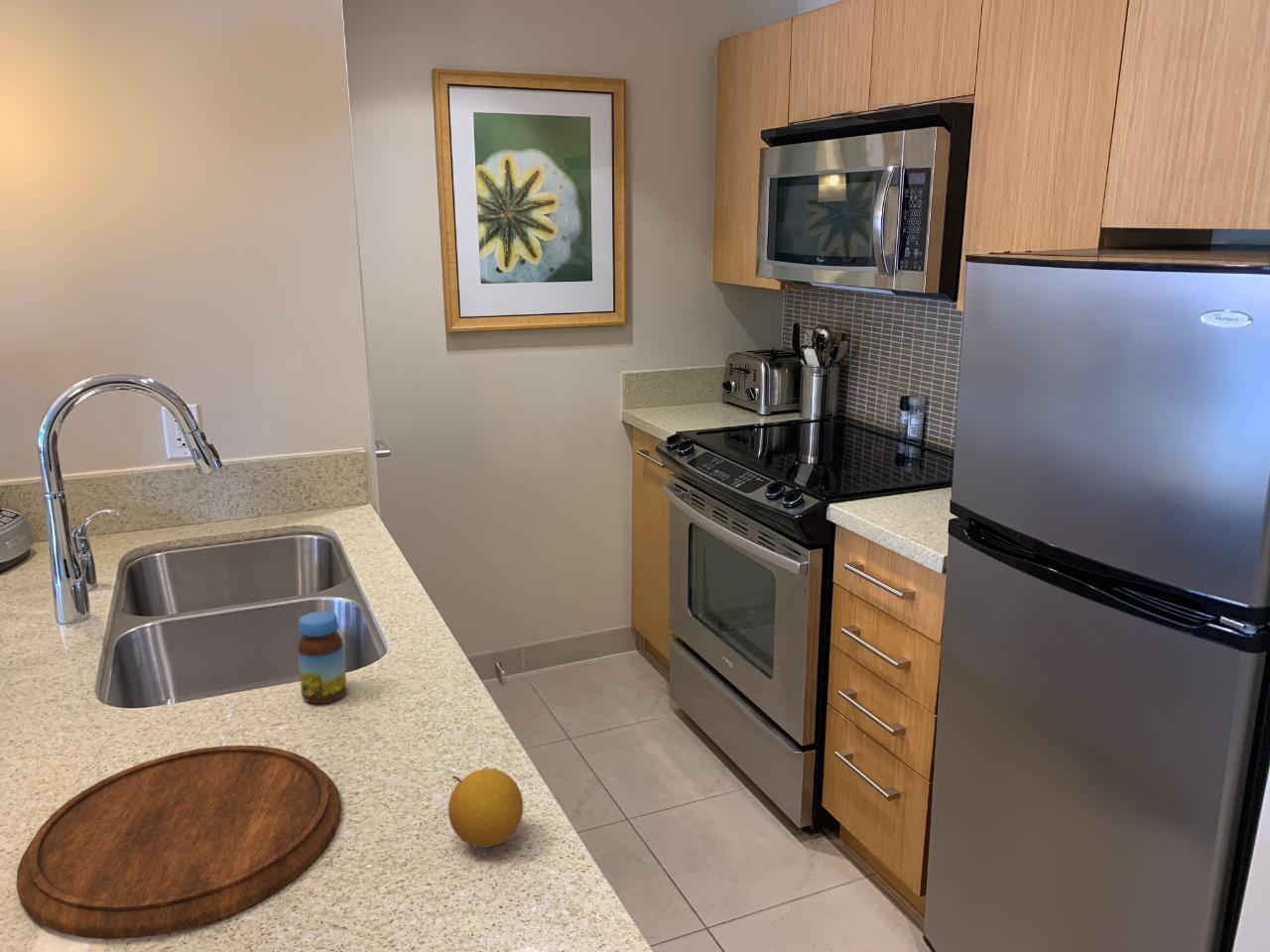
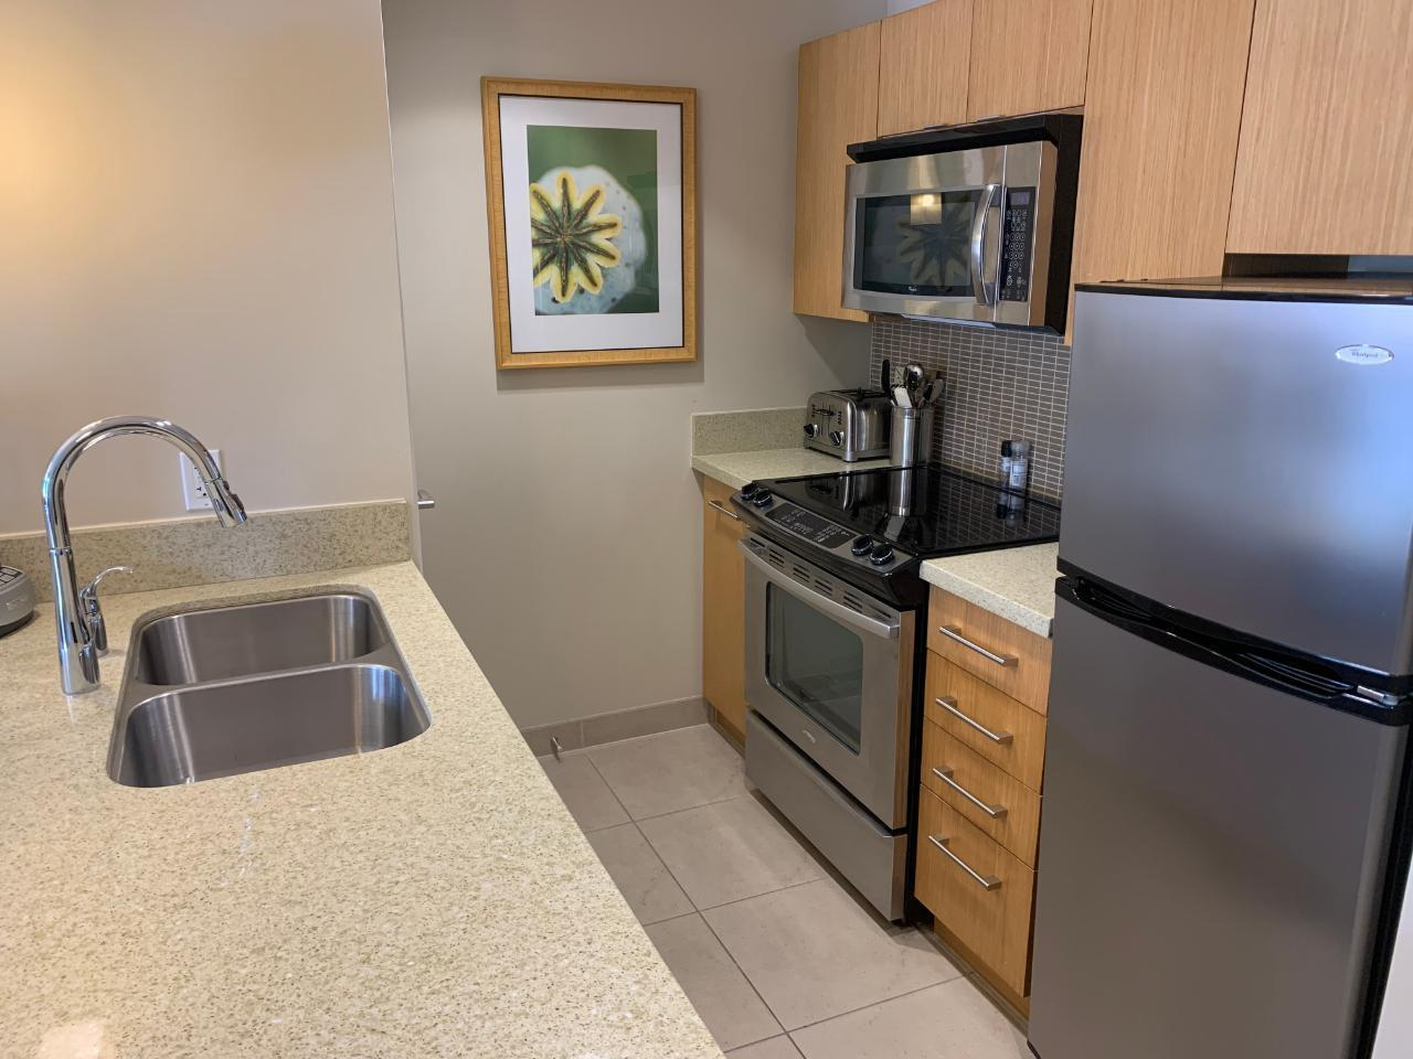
- cutting board [16,745,342,940]
- jar [297,610,347,704]
- fruit [447,768,524,849]
